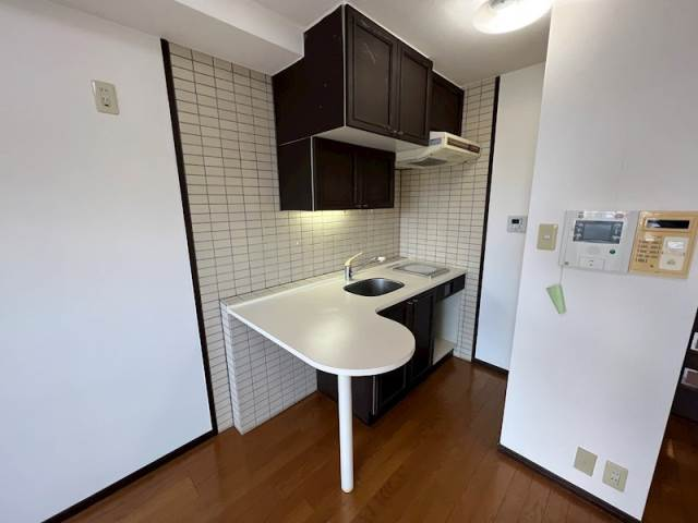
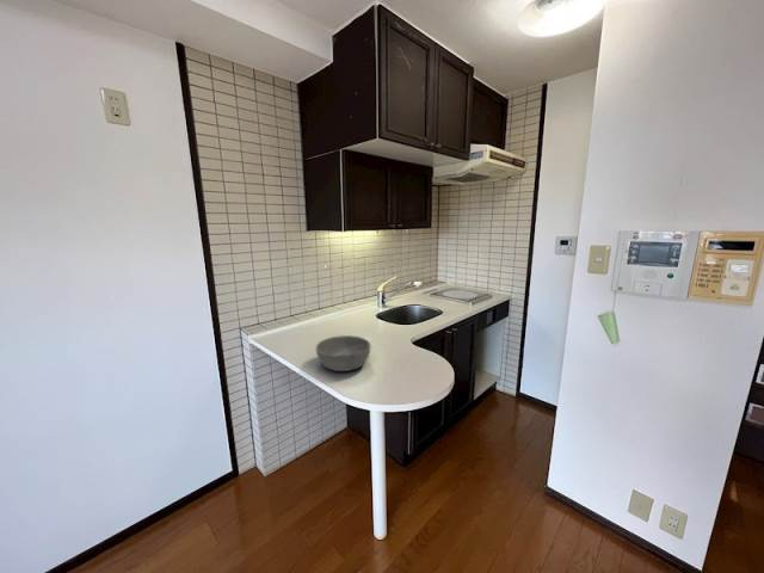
+ bowl [315,334,372,372]
